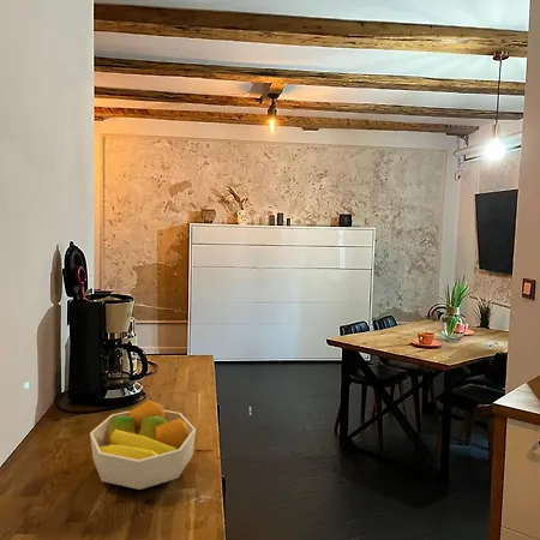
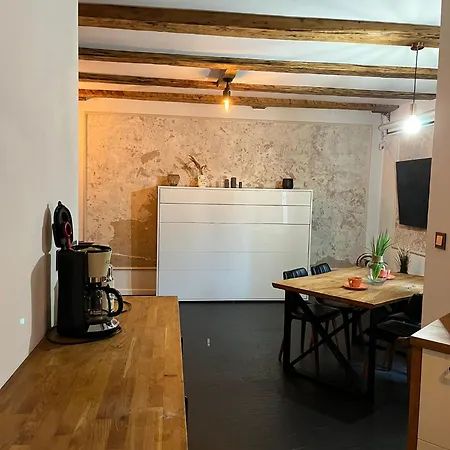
- fruit bowl [89,400,197,491]
